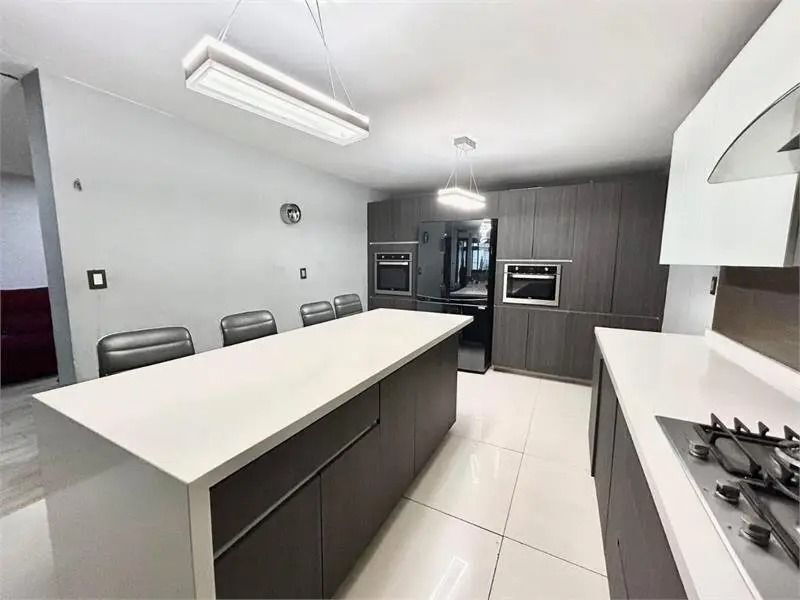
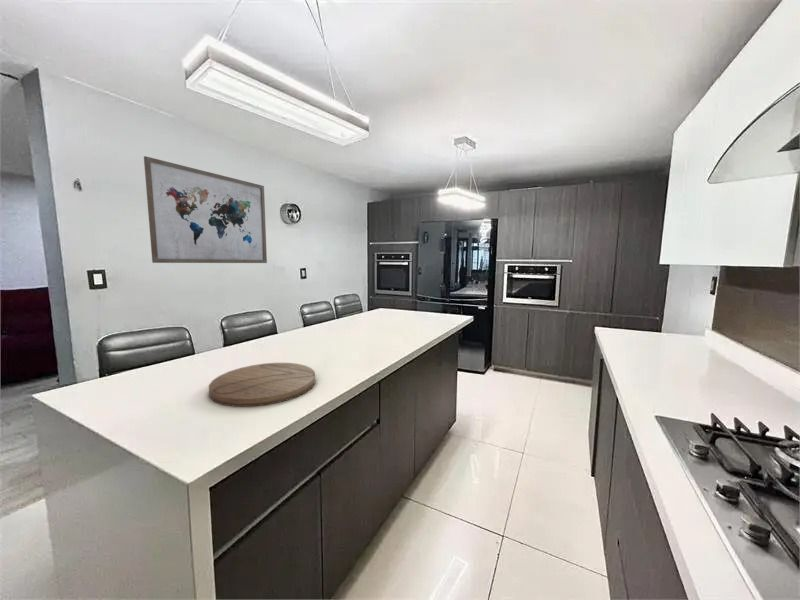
+ cutting board [208,362,316,408]
+ wall art [143,155,268,264]
